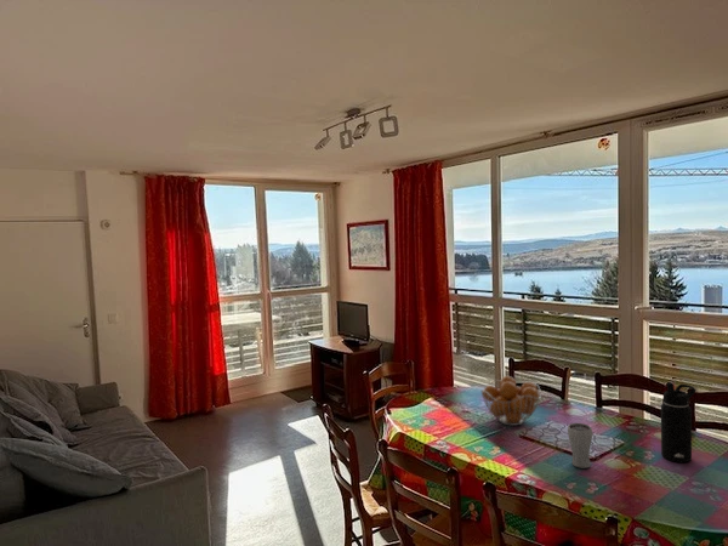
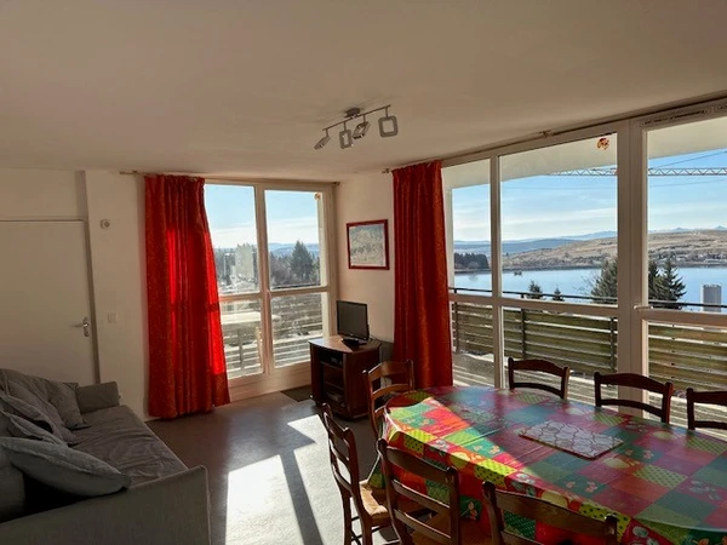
- fruit basket [480,375,542,427]
- drinking glass [567,422,593,470]
- water bottle [660,381,698,463]
